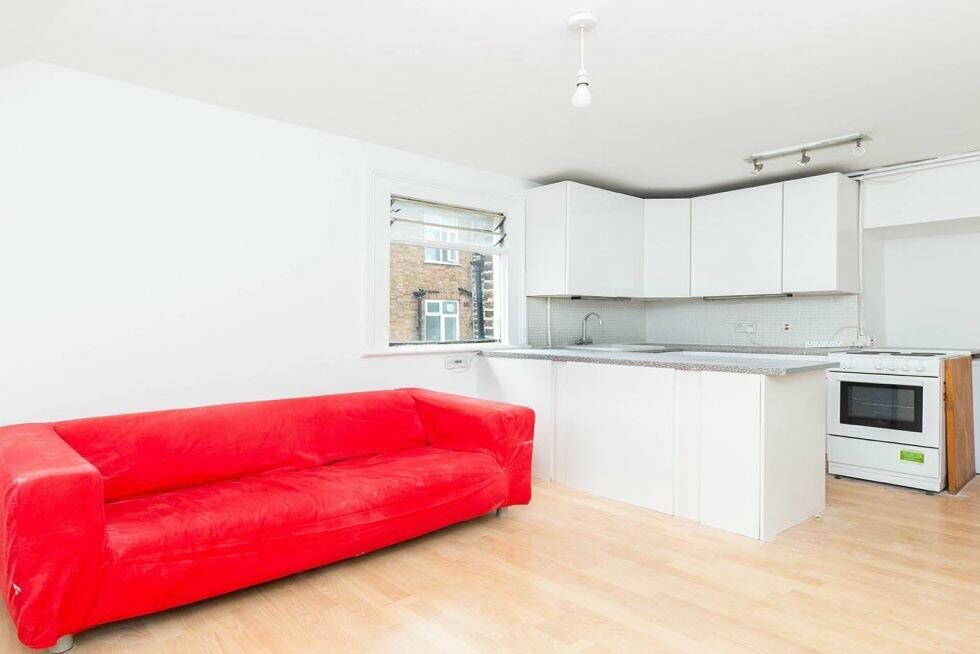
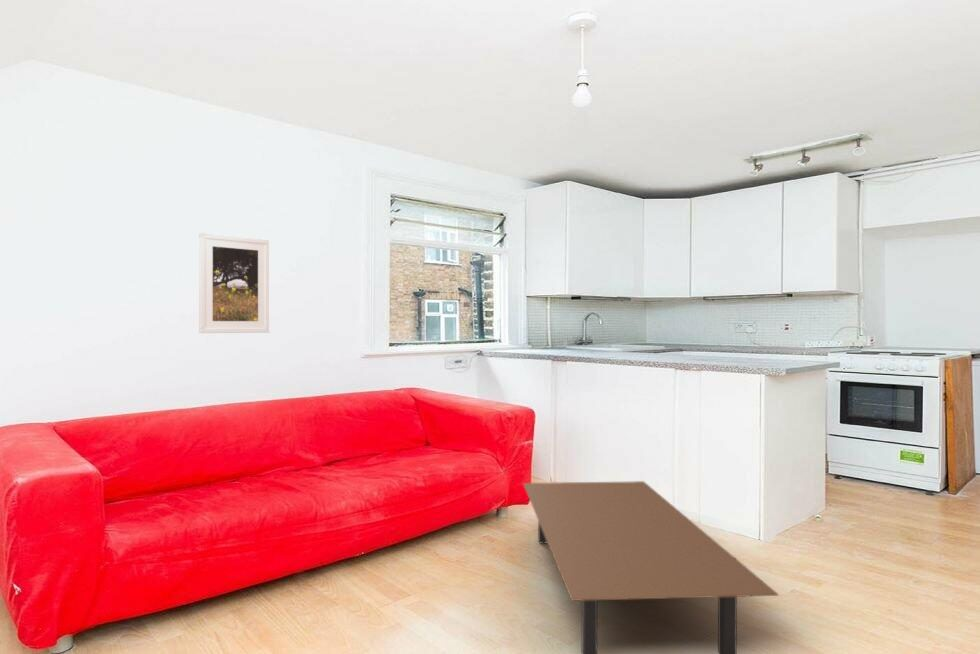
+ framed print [198,232,270,334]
+ coffee table [522,480,779,654]
